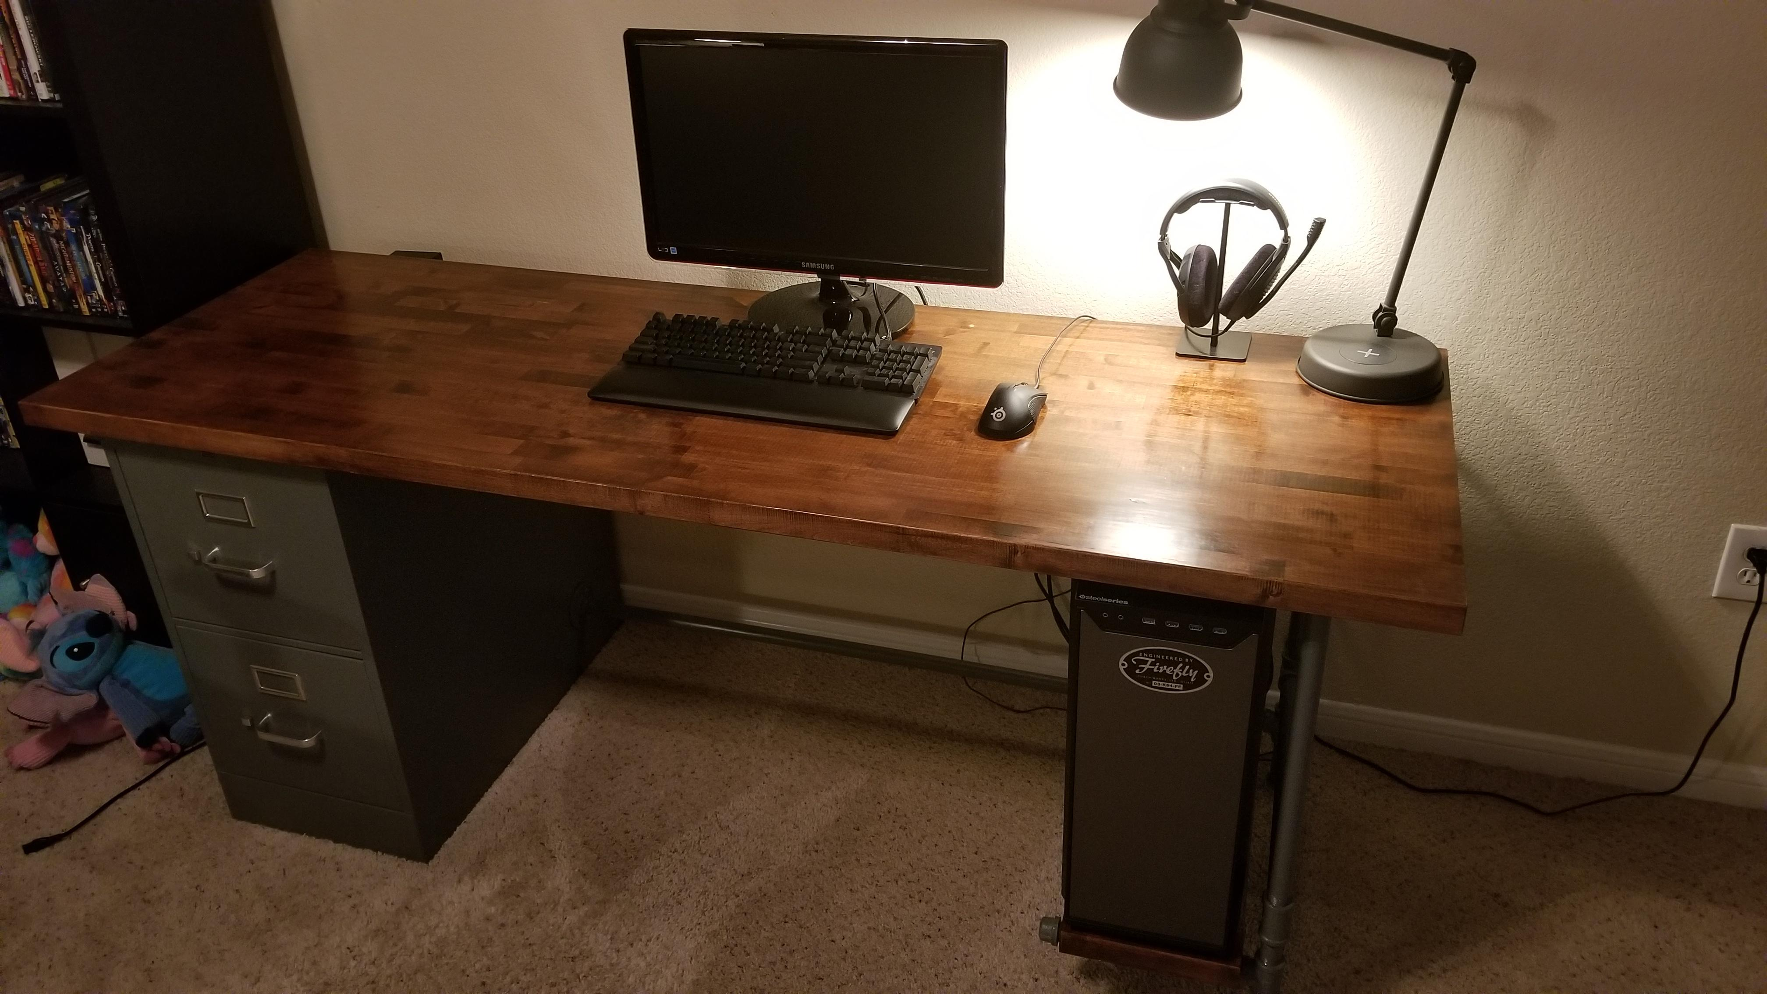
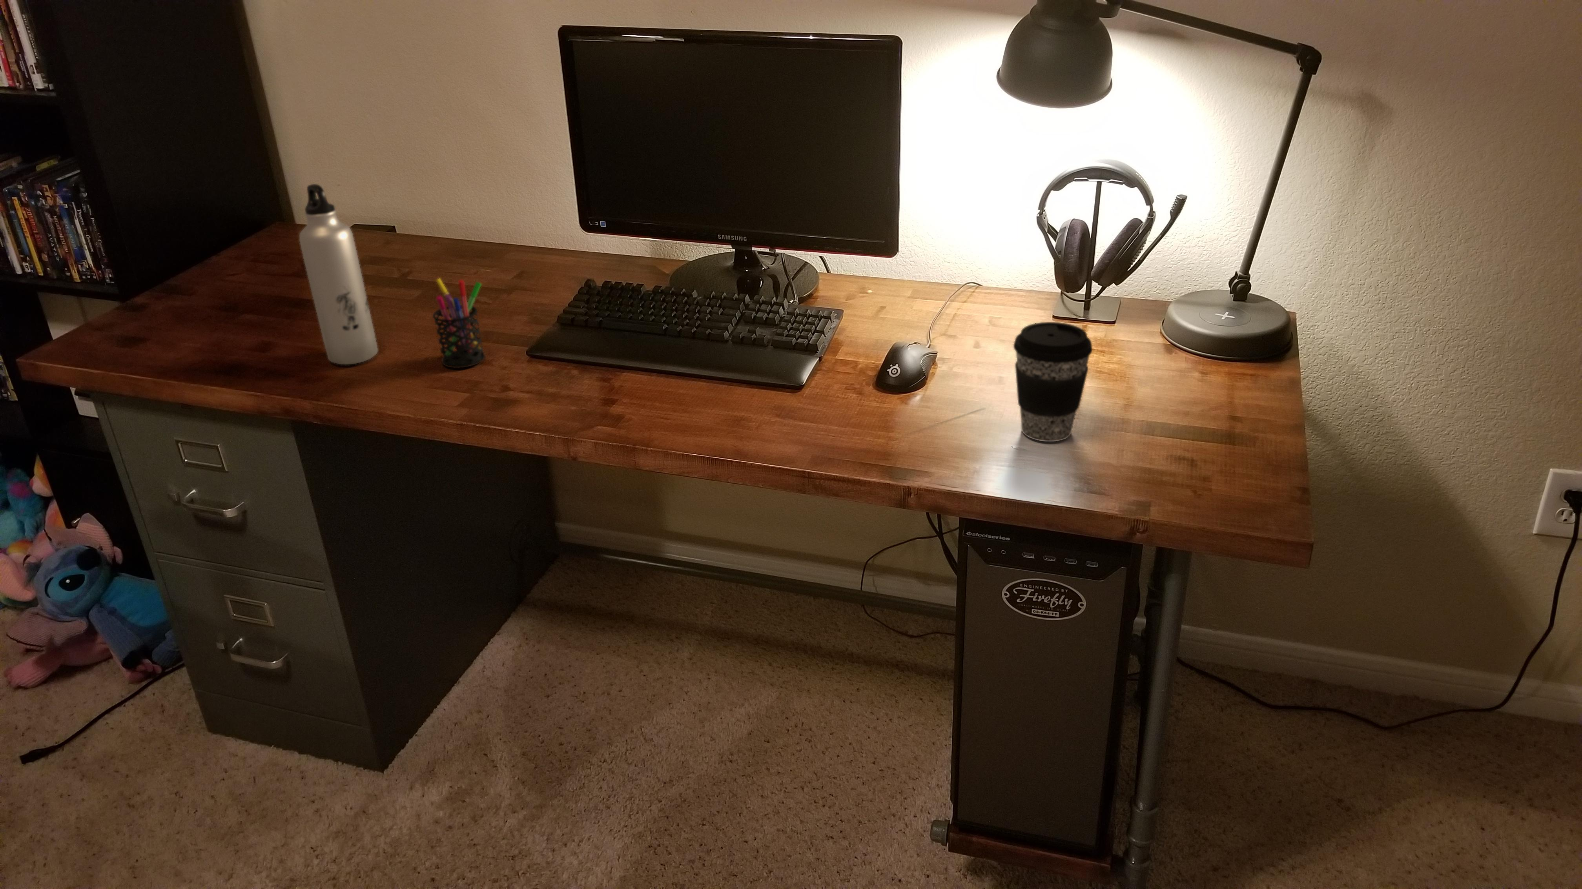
+ water bottle [299,183,378,365]
+ coffee cup [1013,321,1093,442]
+ pen holder [432,278,486,368]
